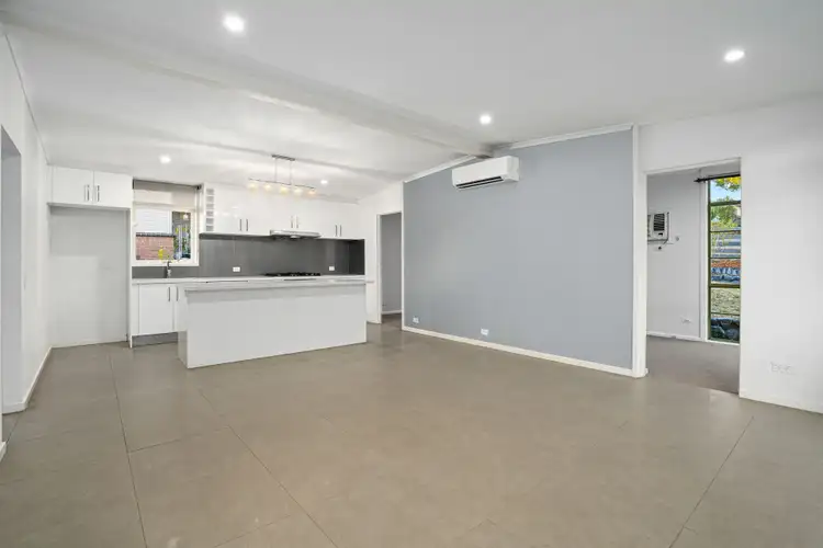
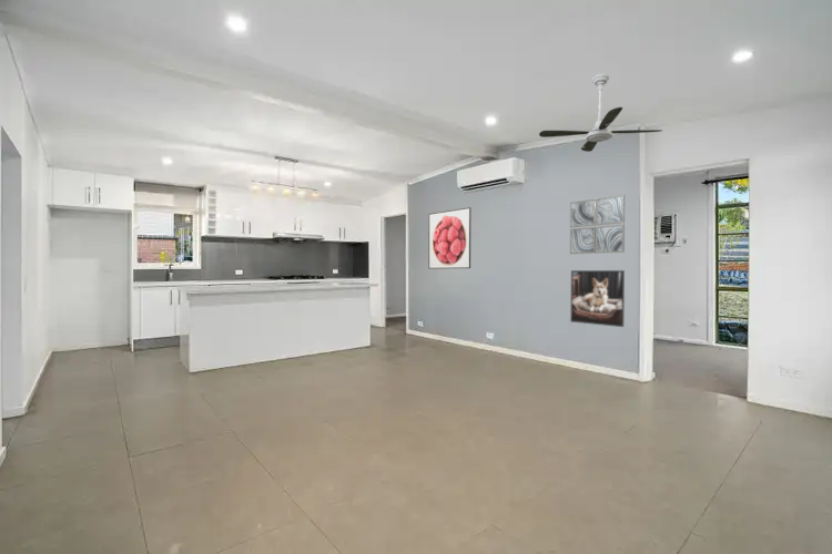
+ ceiling fan [538,73,663,153]
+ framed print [427,206,471,269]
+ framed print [569,269,626,328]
+ wall art [569,194,626,255]
